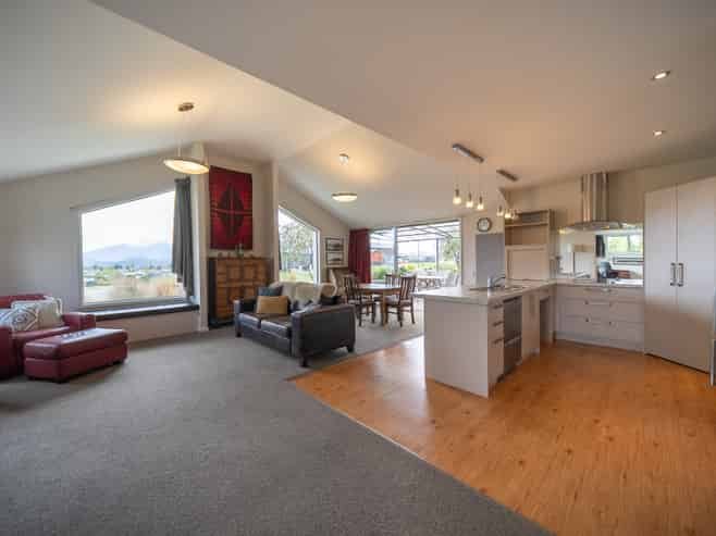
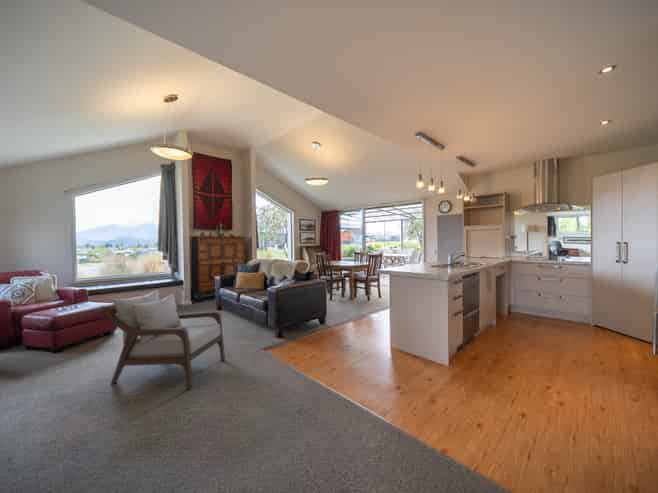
+ armchair [101,288,226,390]
